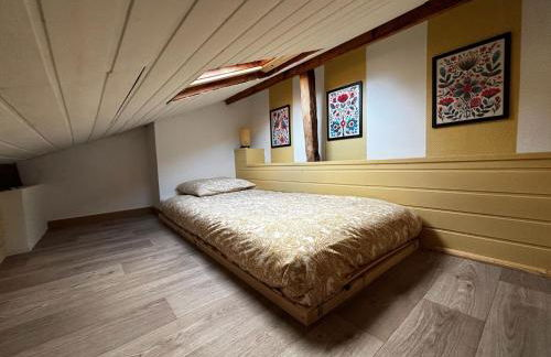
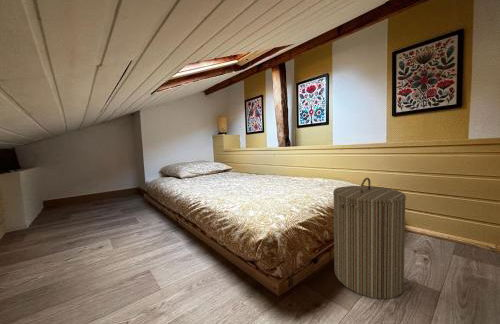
+ laundry hamper [332,177,407,300]
